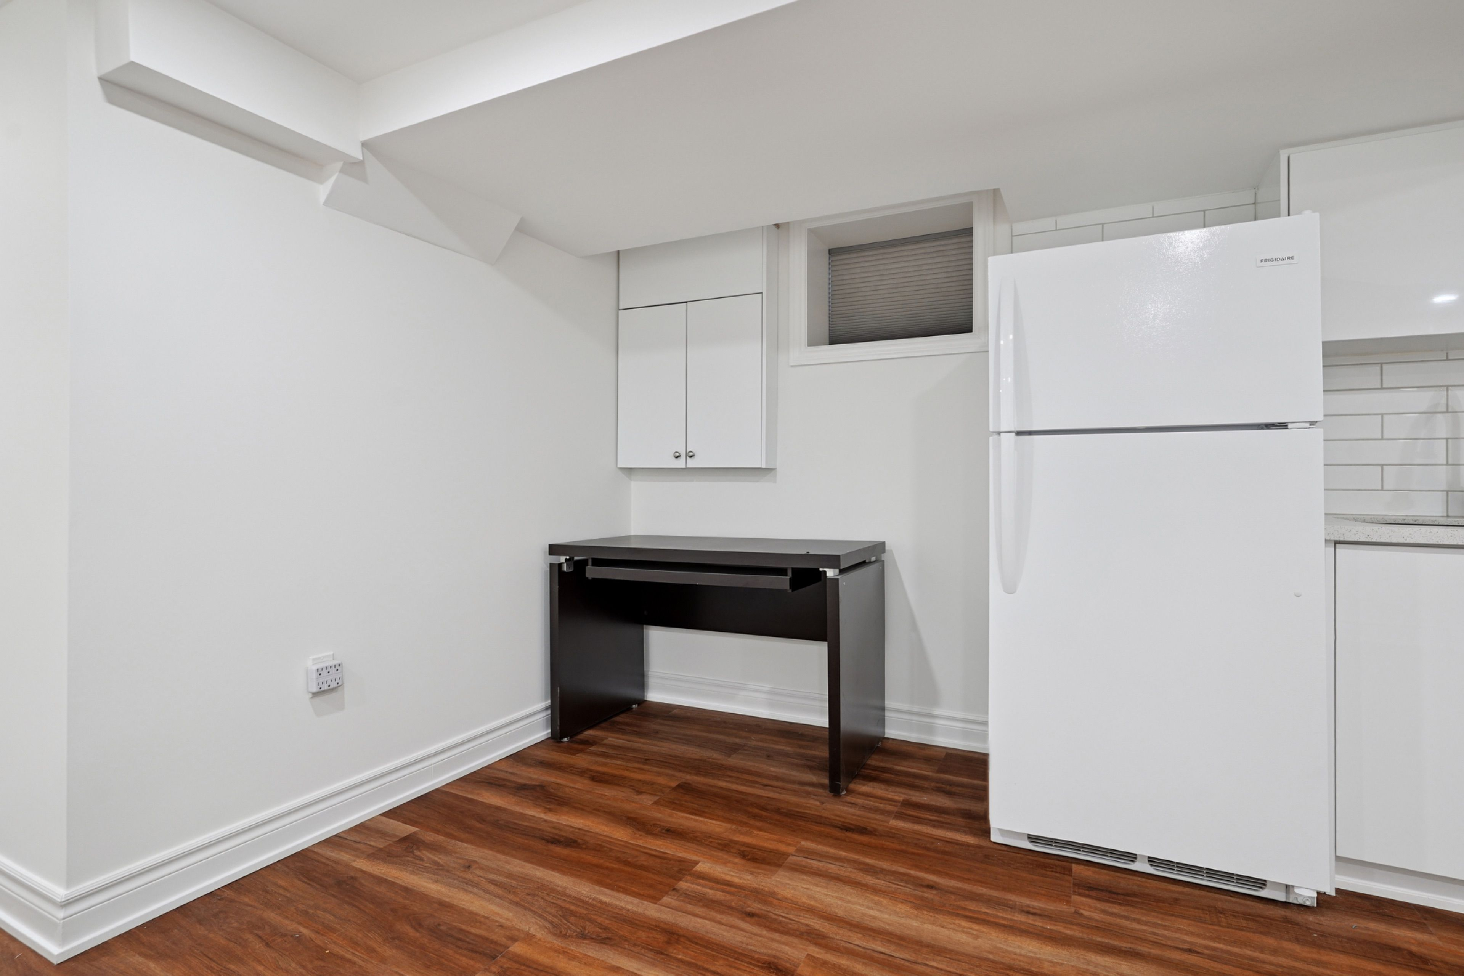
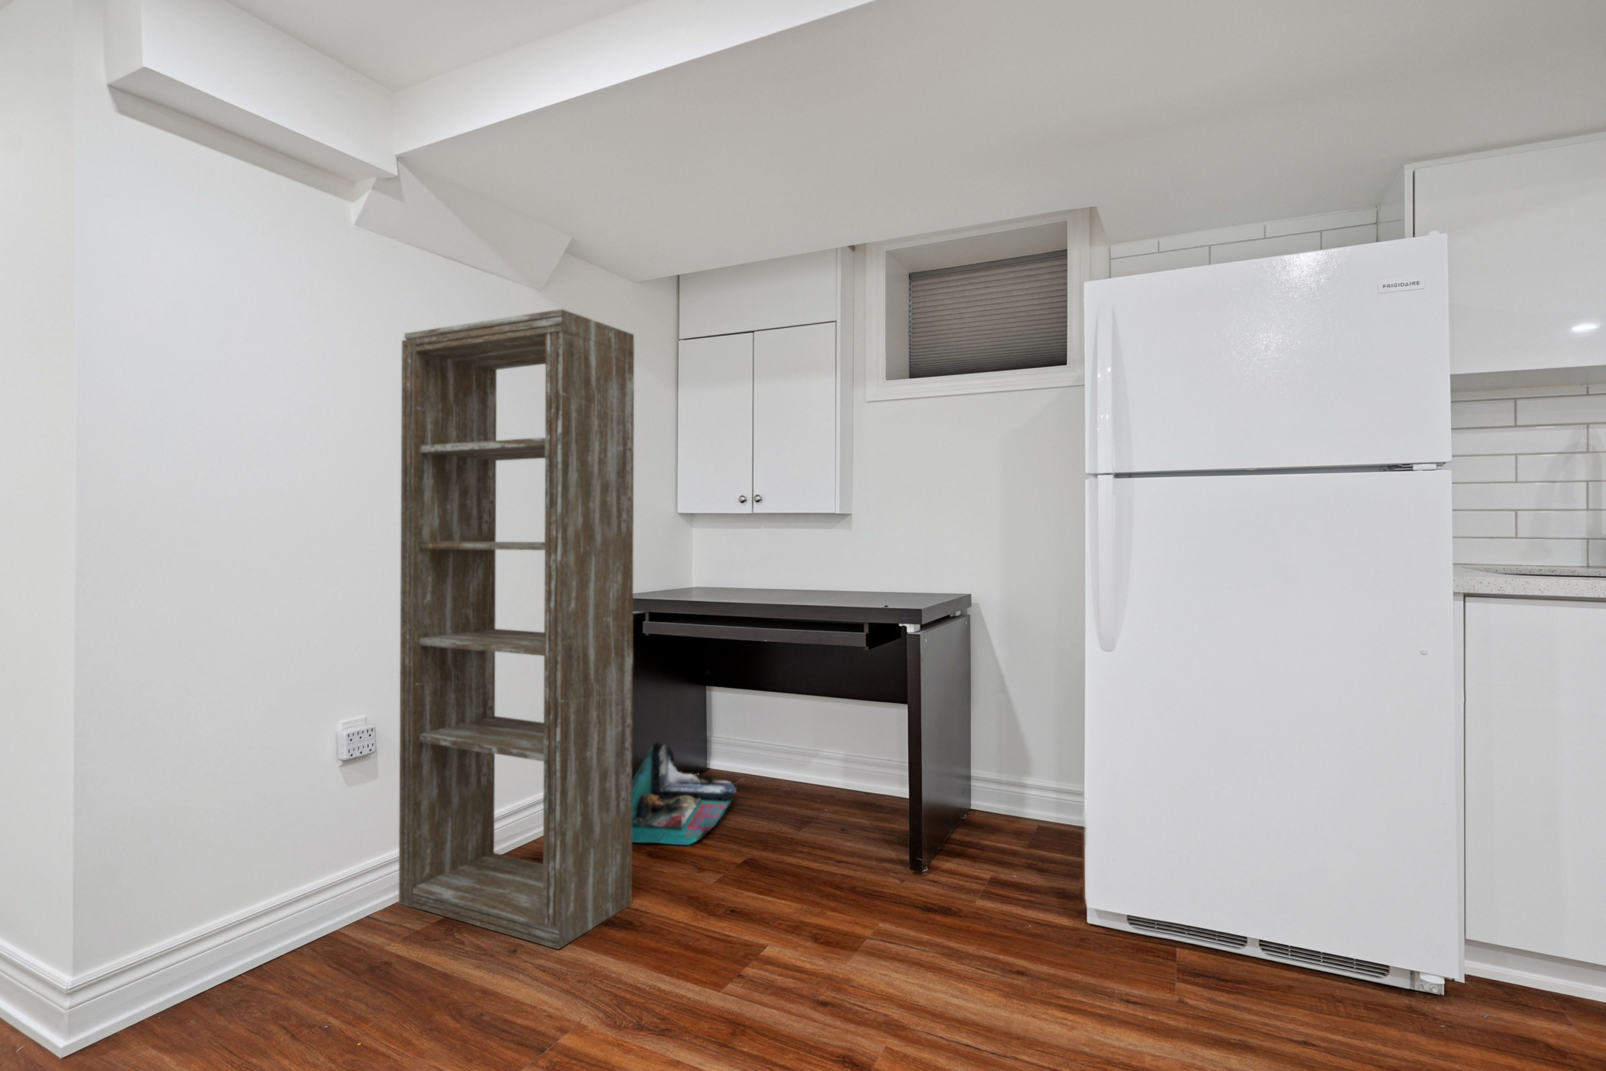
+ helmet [632,741,737,845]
+ bookcase [399,308,635,949]
